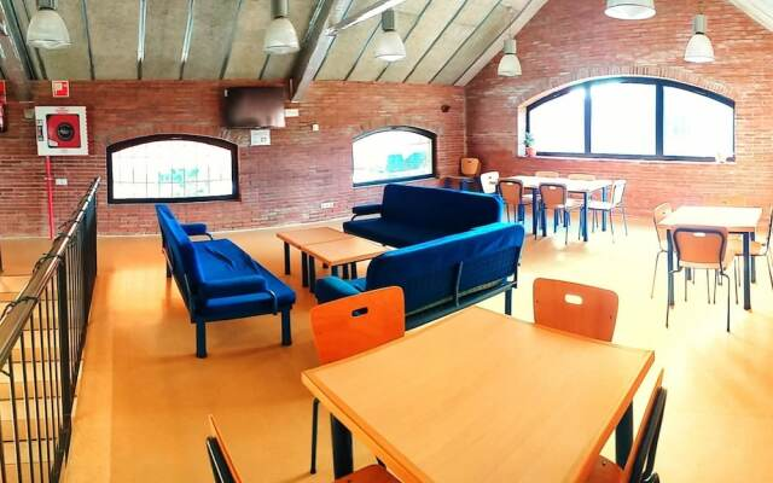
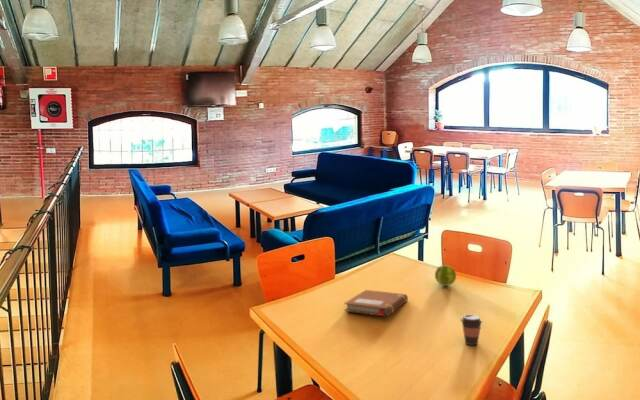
+ coffee cup [460,314,483,346]
+ fruit [434,264,457,287]
+ notebook [343,289,409,317]
